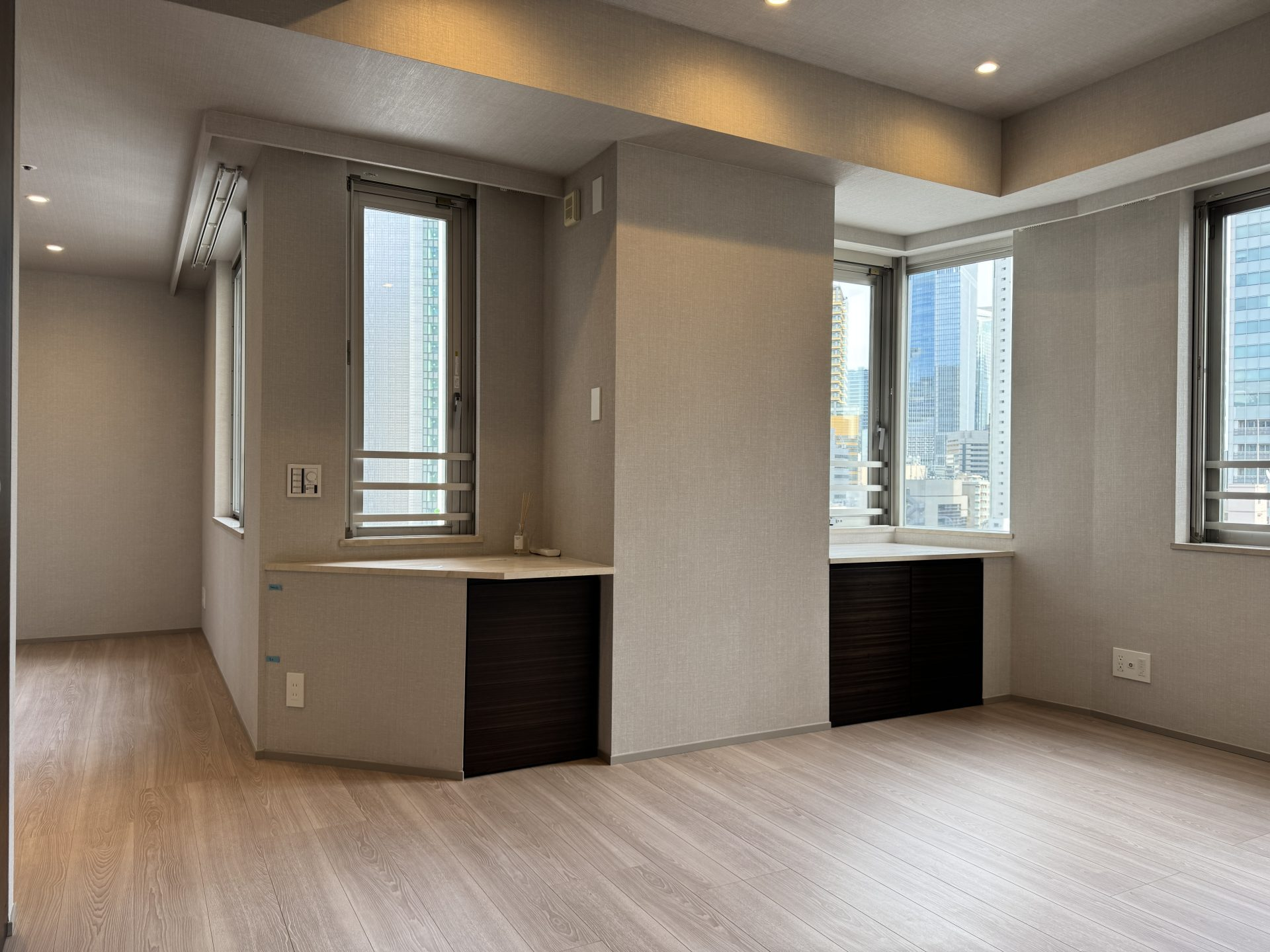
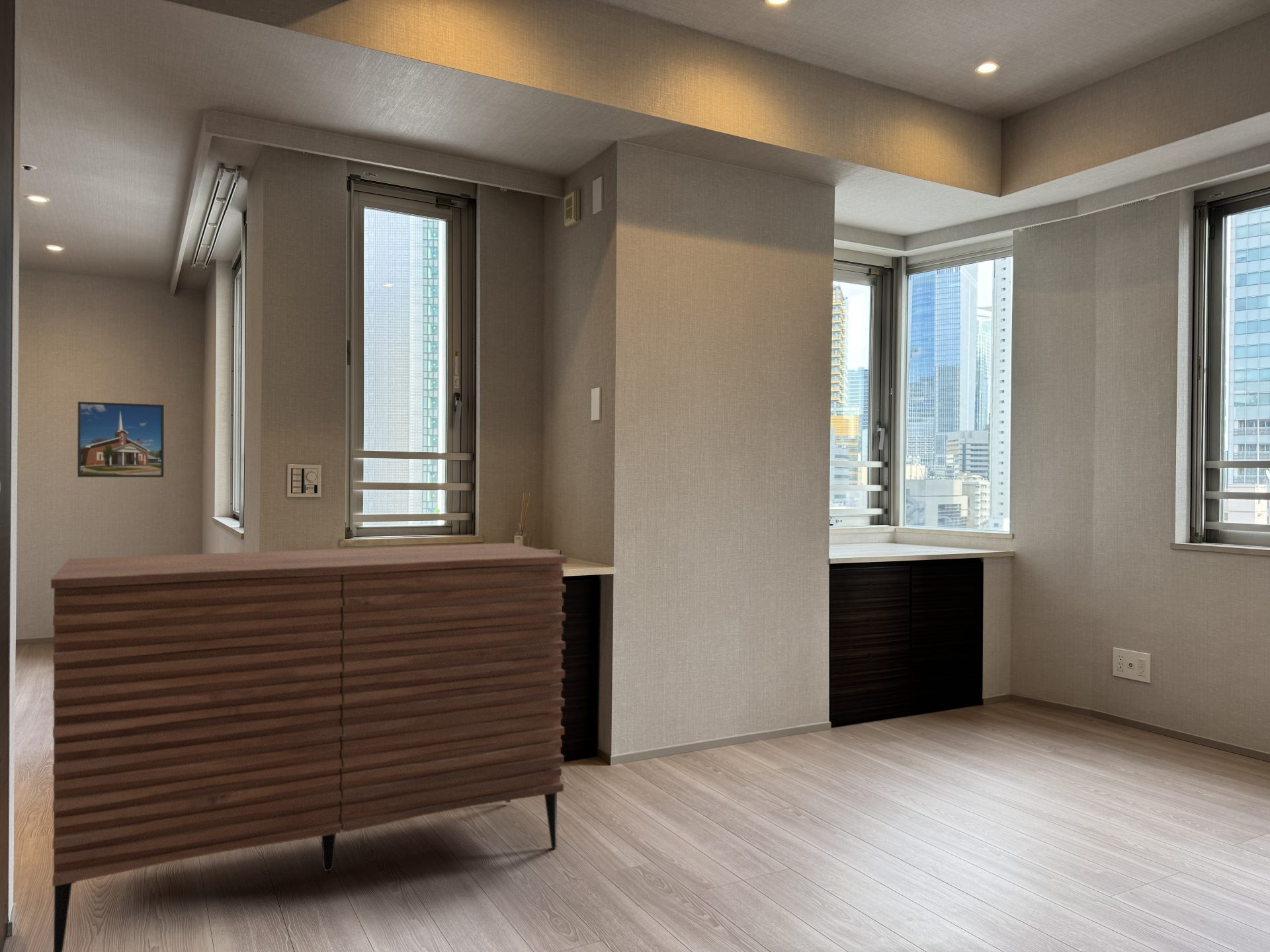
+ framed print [77,401,165,478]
+ sideboard [50,542,568,952]
